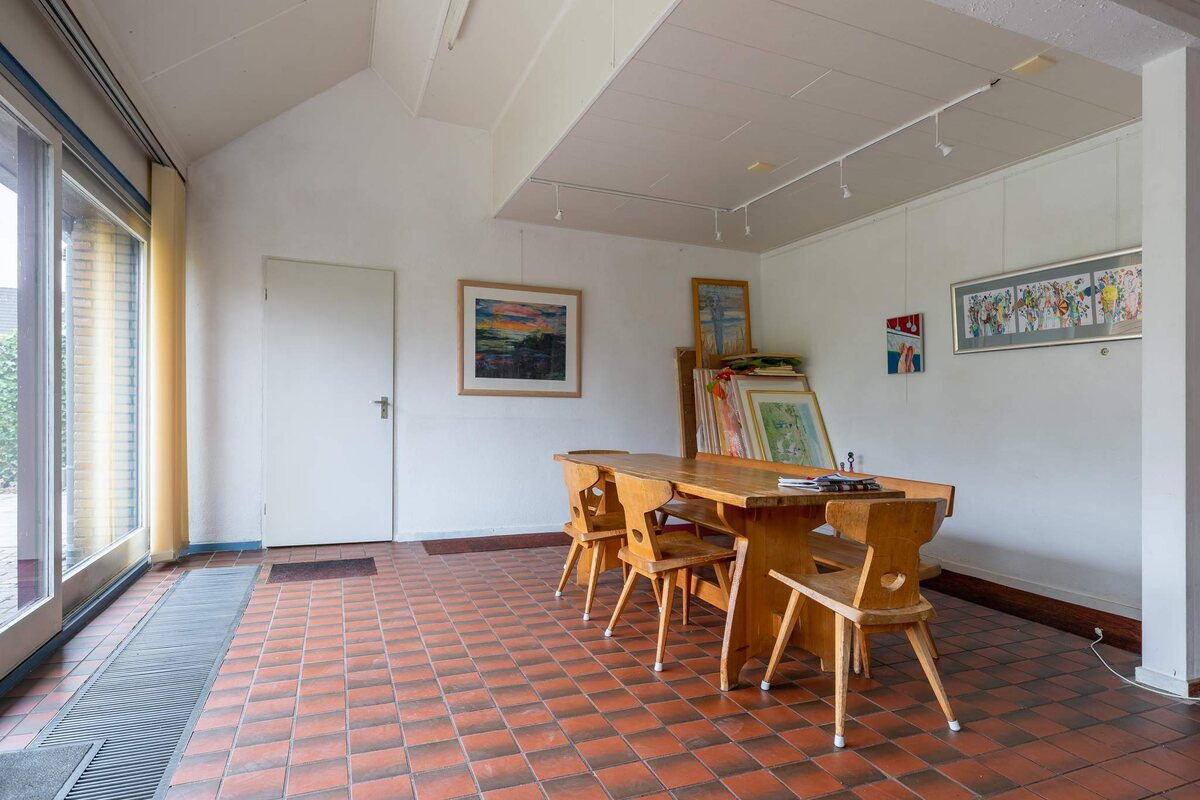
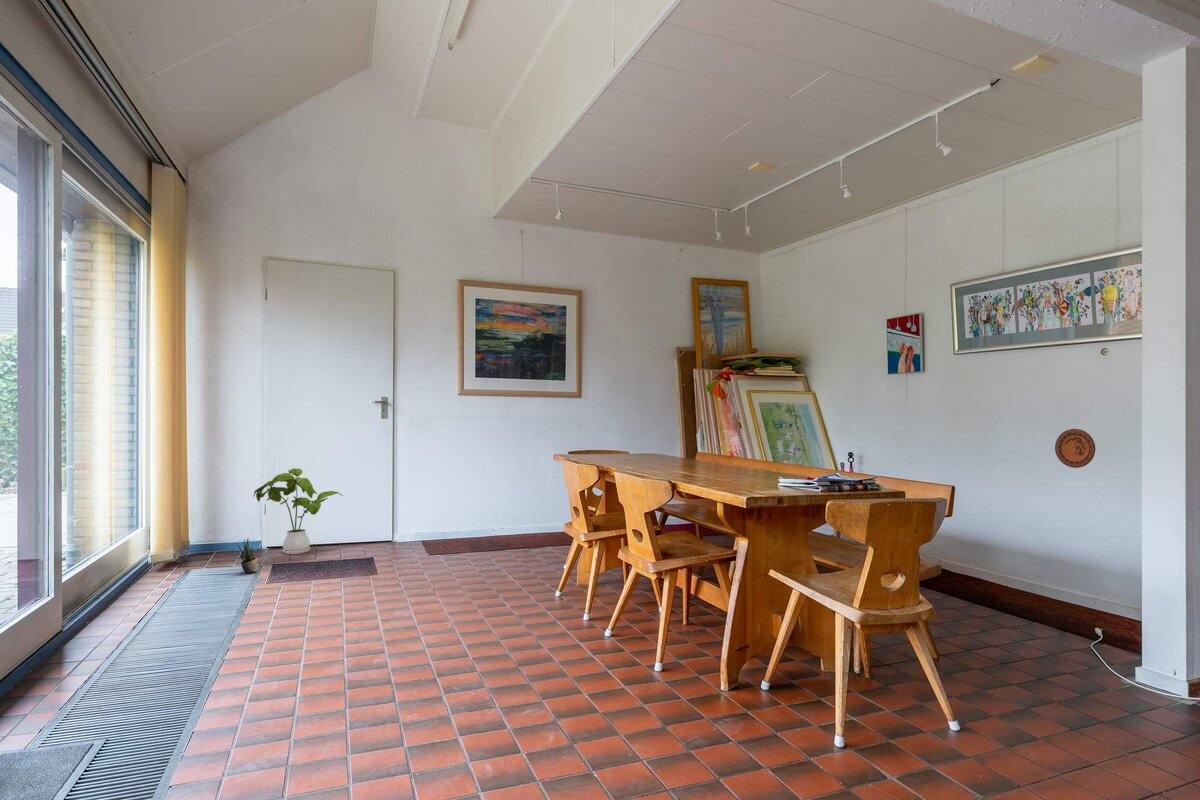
+ potted plant [236,538,259,574]
+ house plant [253,467,344,555]
+ decorative plate [1054,428,1096,469]
